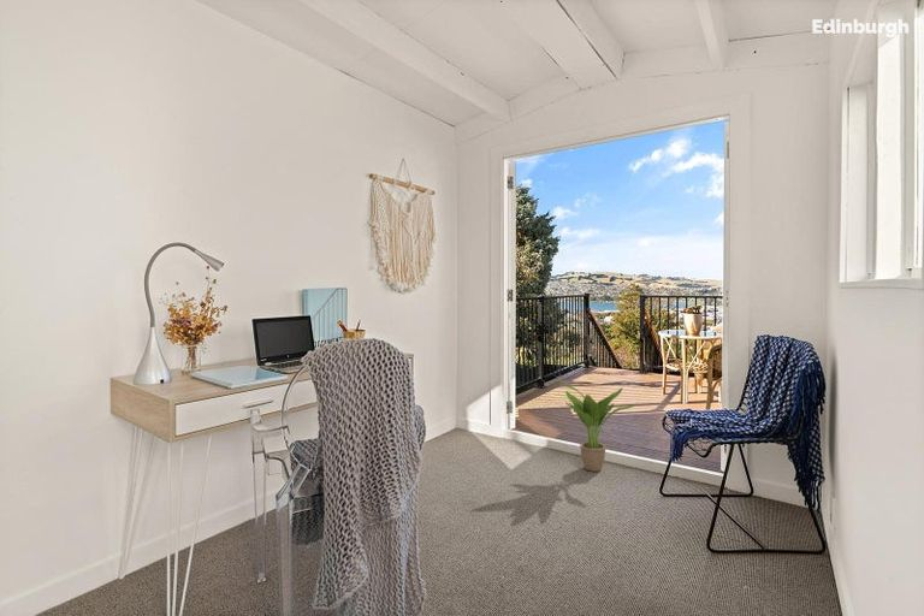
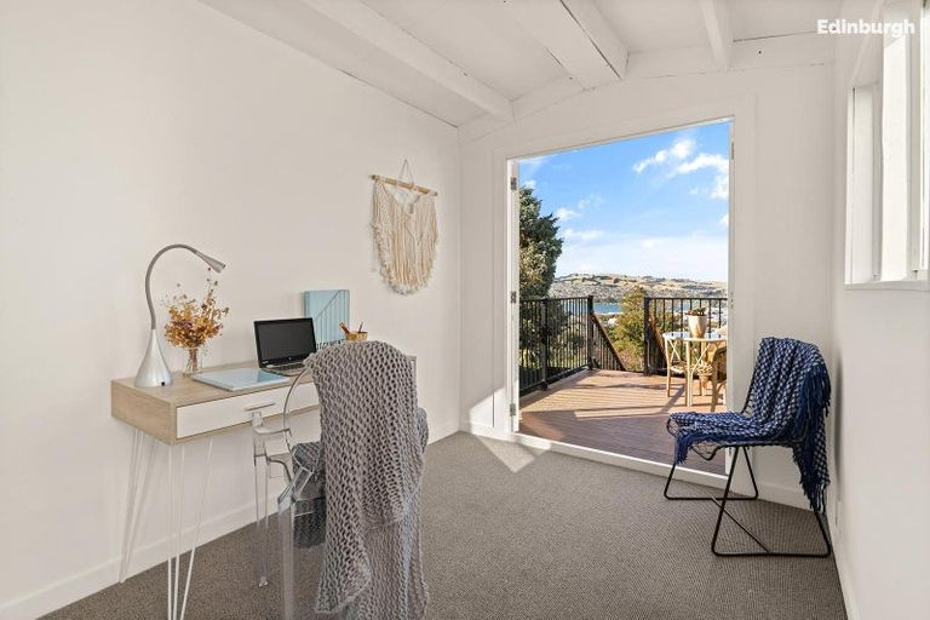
- potted plant [557,378,639,473]
